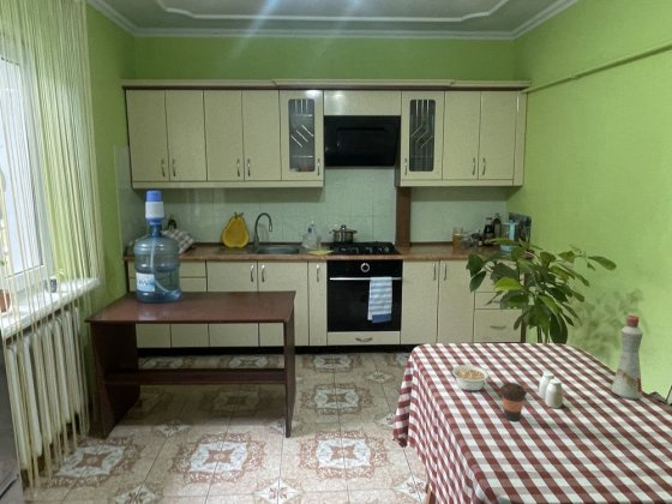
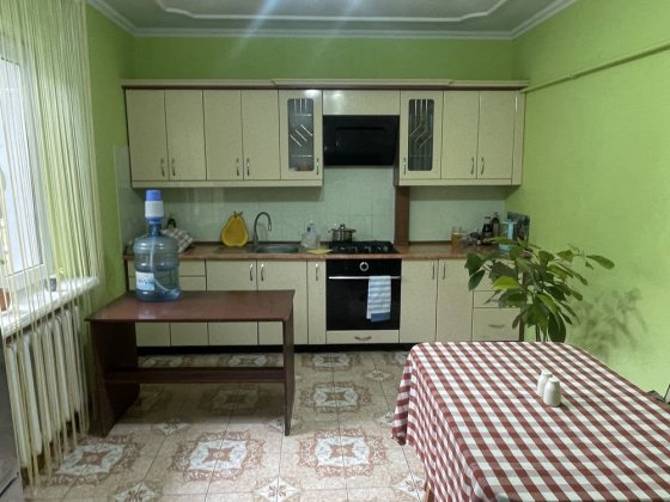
- legume [451,364,490,392]
- bottle [611,314,644,401]
- coffee cup [499,382,528,422]
